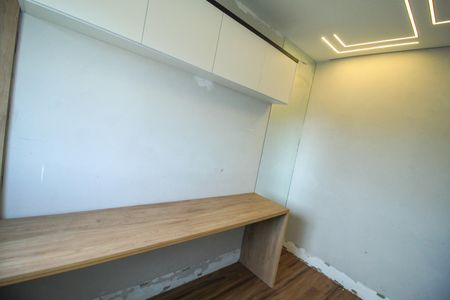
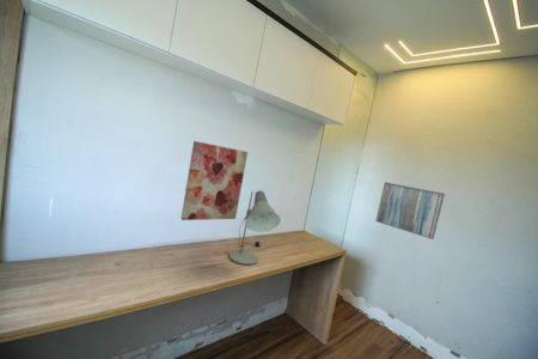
+ desk lamp [228,189,282,266]
+ wall art [179,140,249,221]
+ wall art [374,181,446,241]
